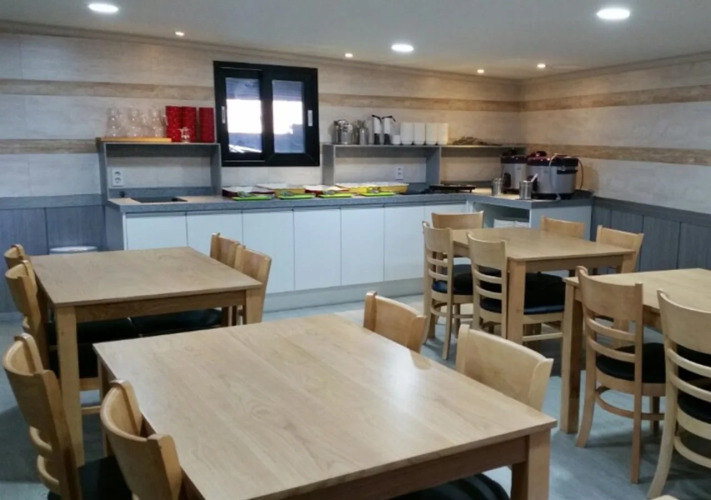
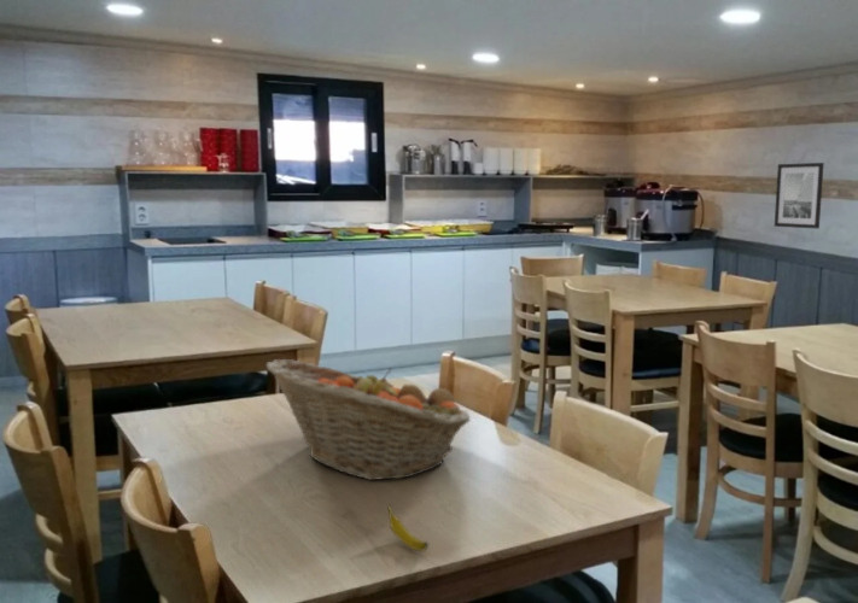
+ wall art [774,162,825,230]
+ banana [386,504,430,552]
+ fruit basket [265,358,472,481]
